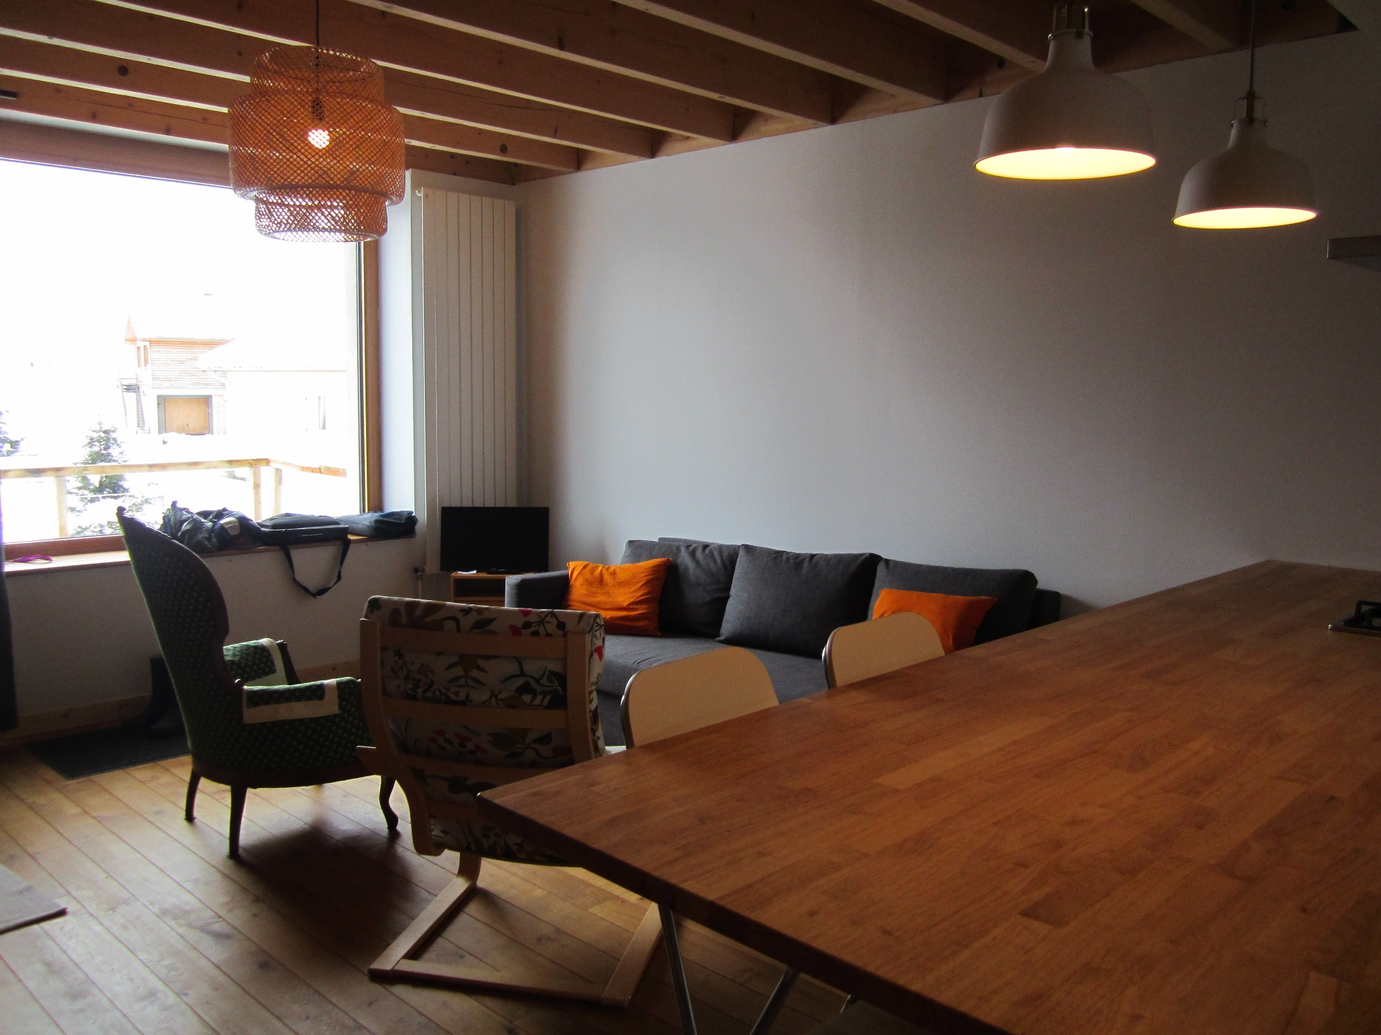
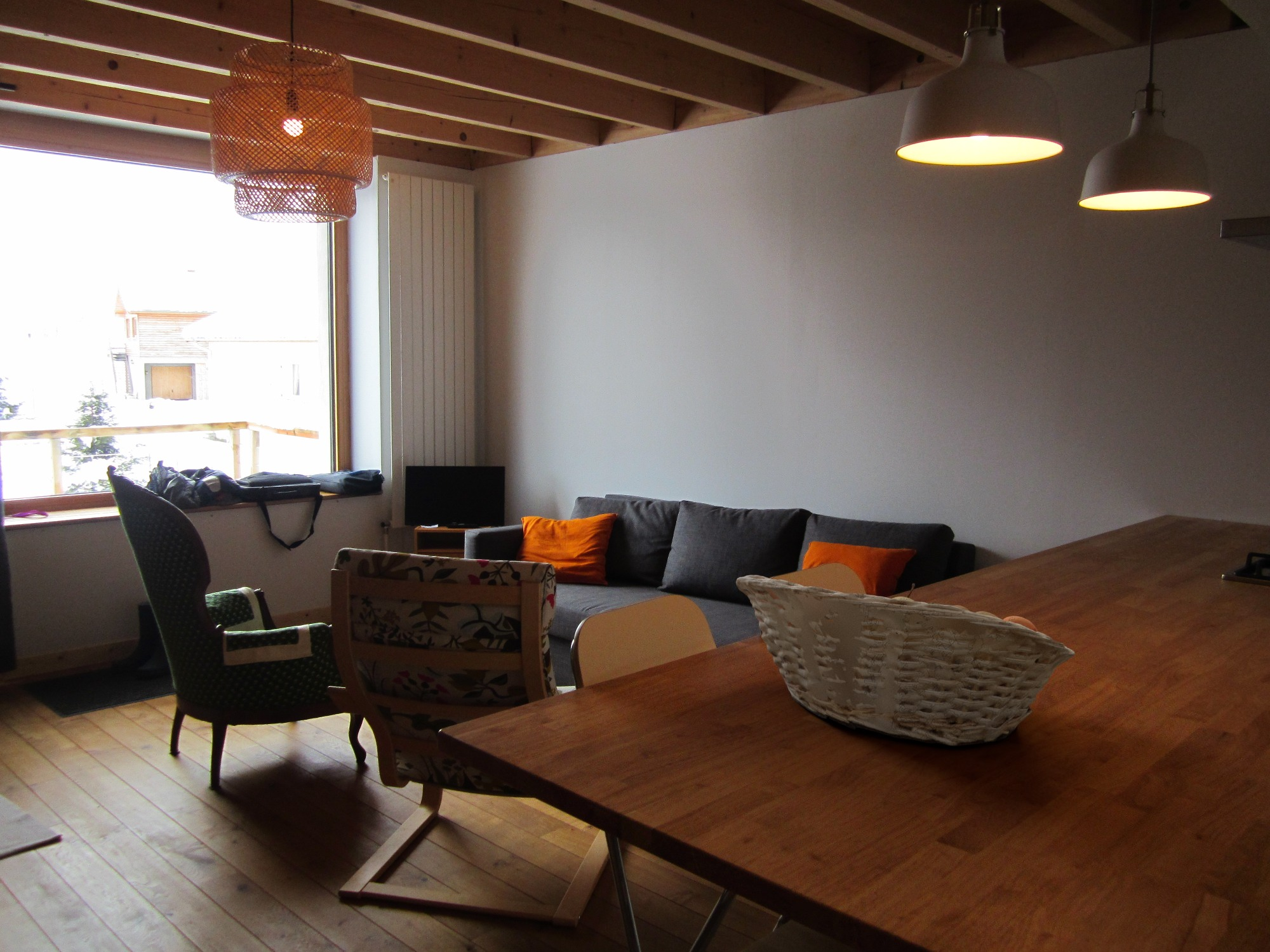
+ fruit basket [735,574,1076,746]
